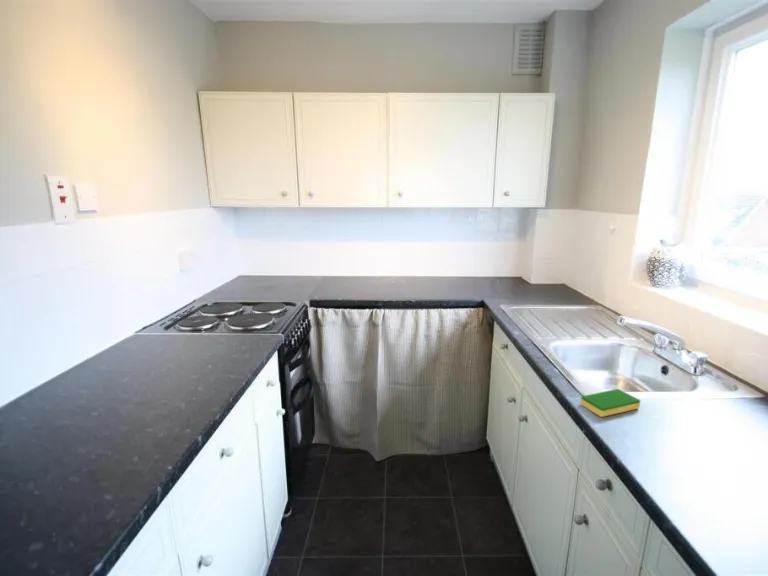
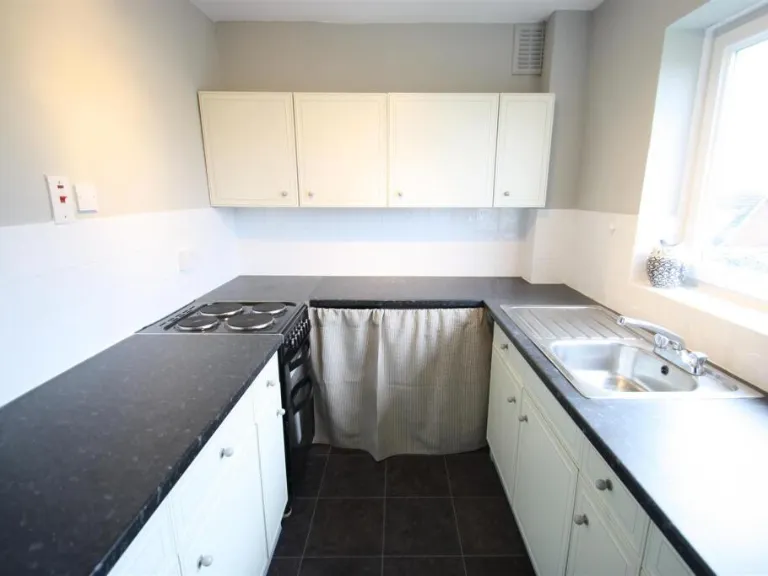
- dish sponge [580,388,641,418]
